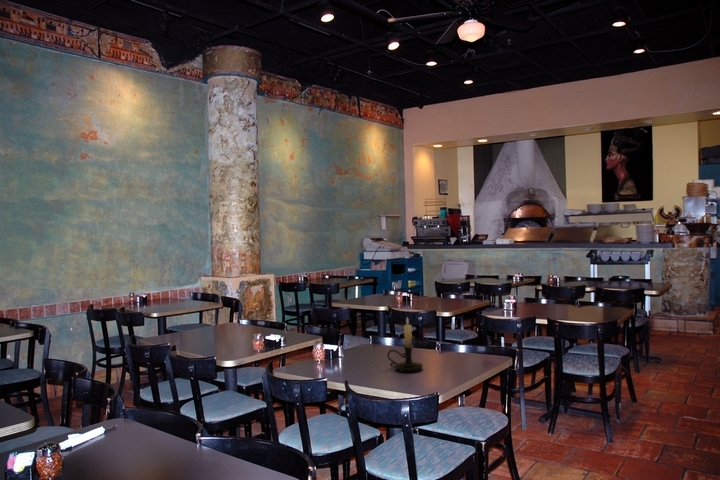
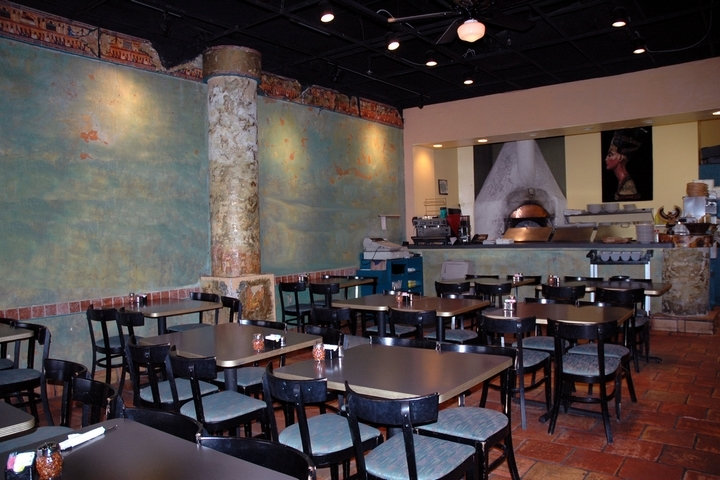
- candle holder [386,316,424,373]
